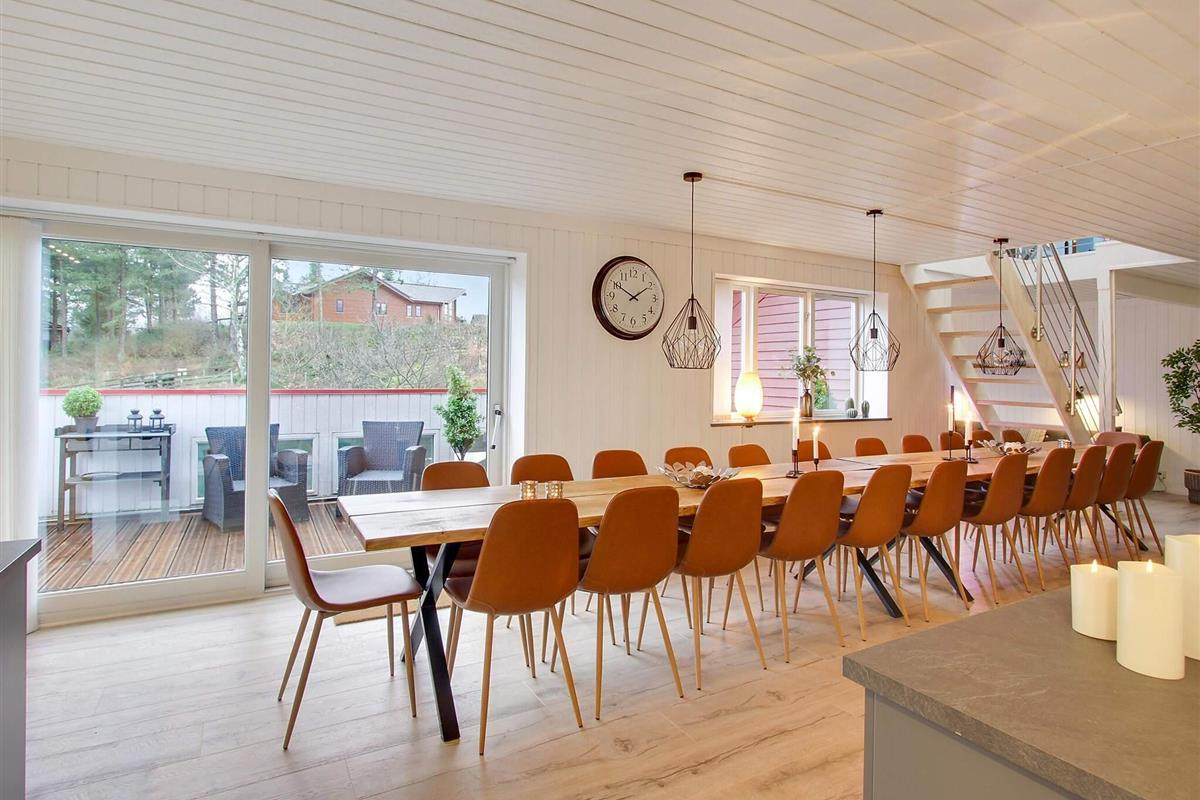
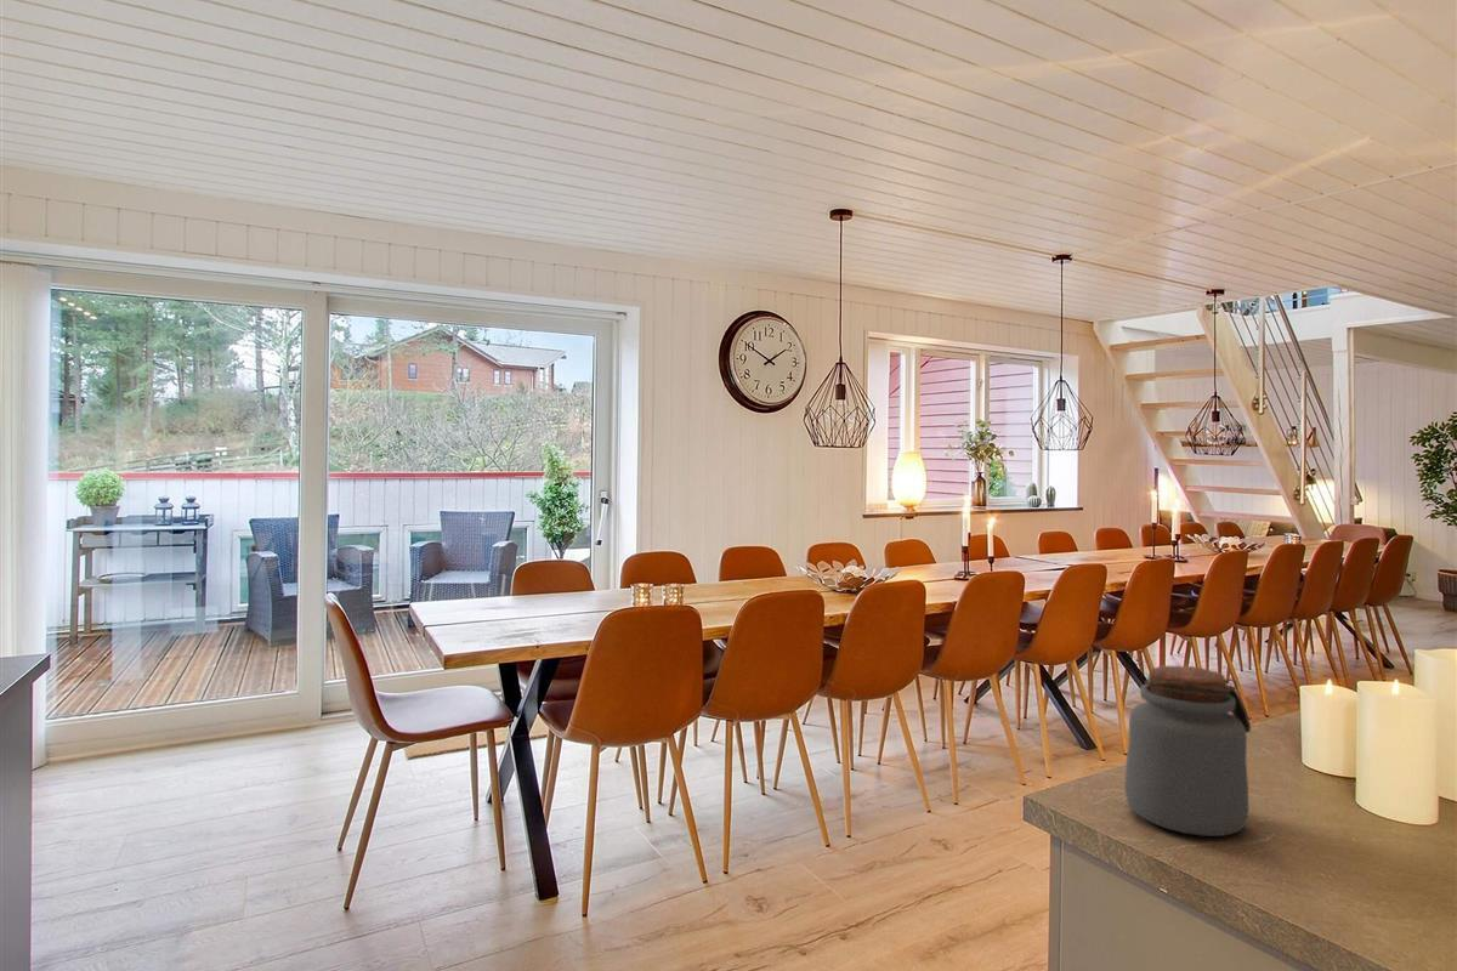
+ jar [1123,664,1252,837]
